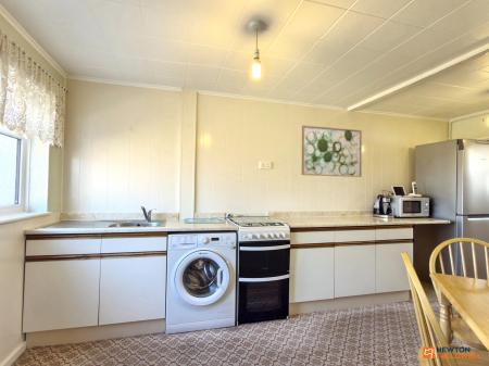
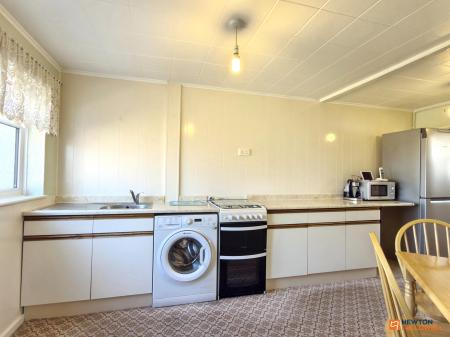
- wall art [301,124,363,178]
